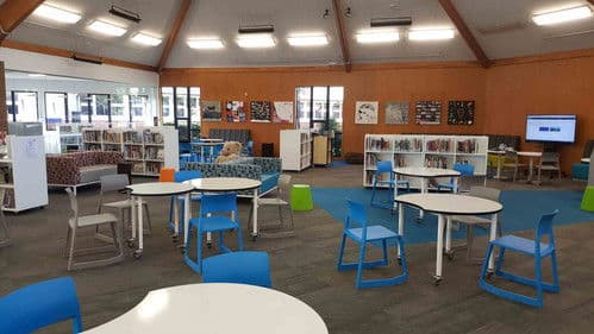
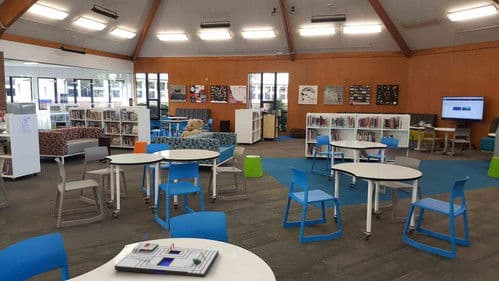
+ board game [114,234,220,278]
